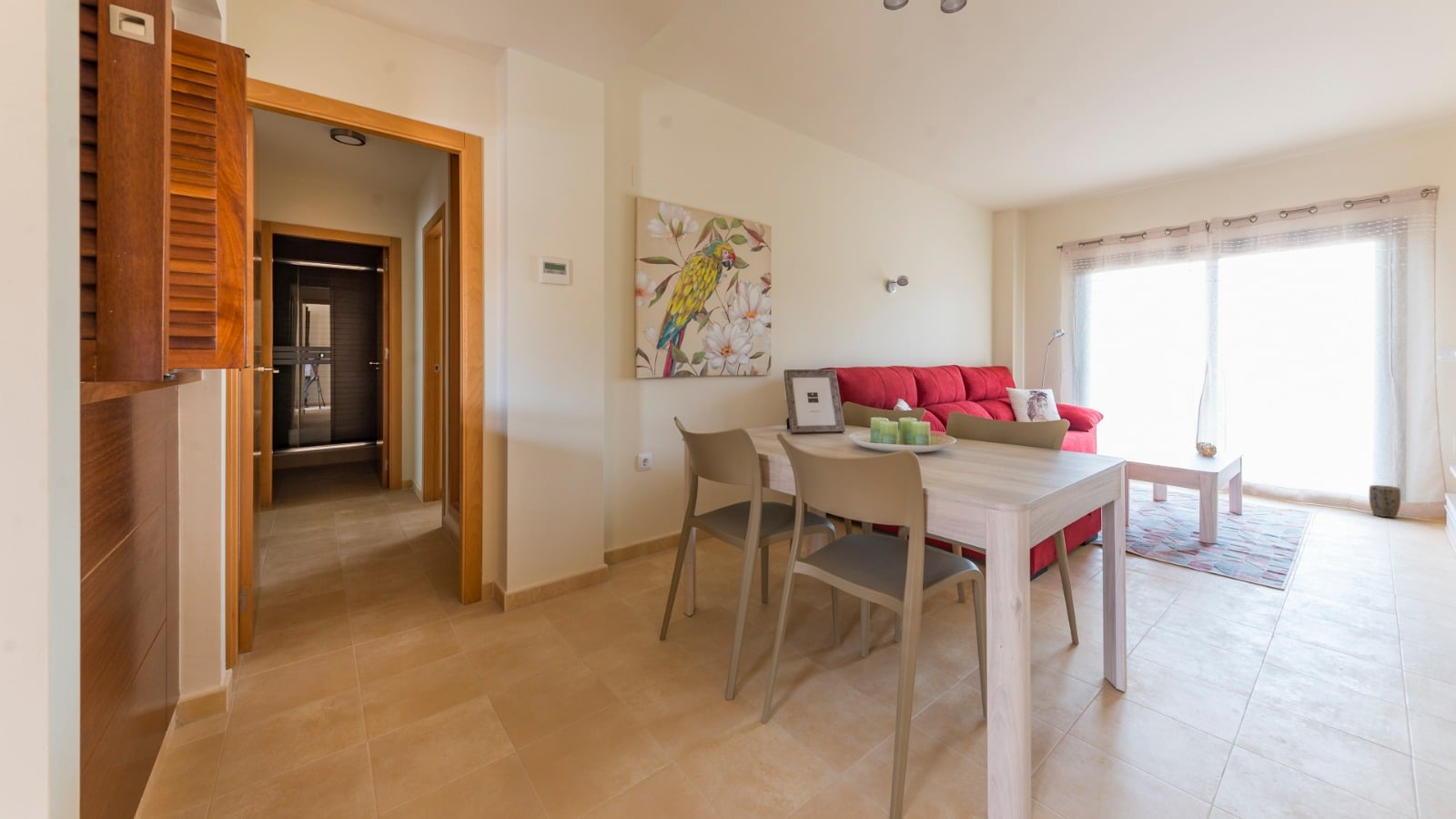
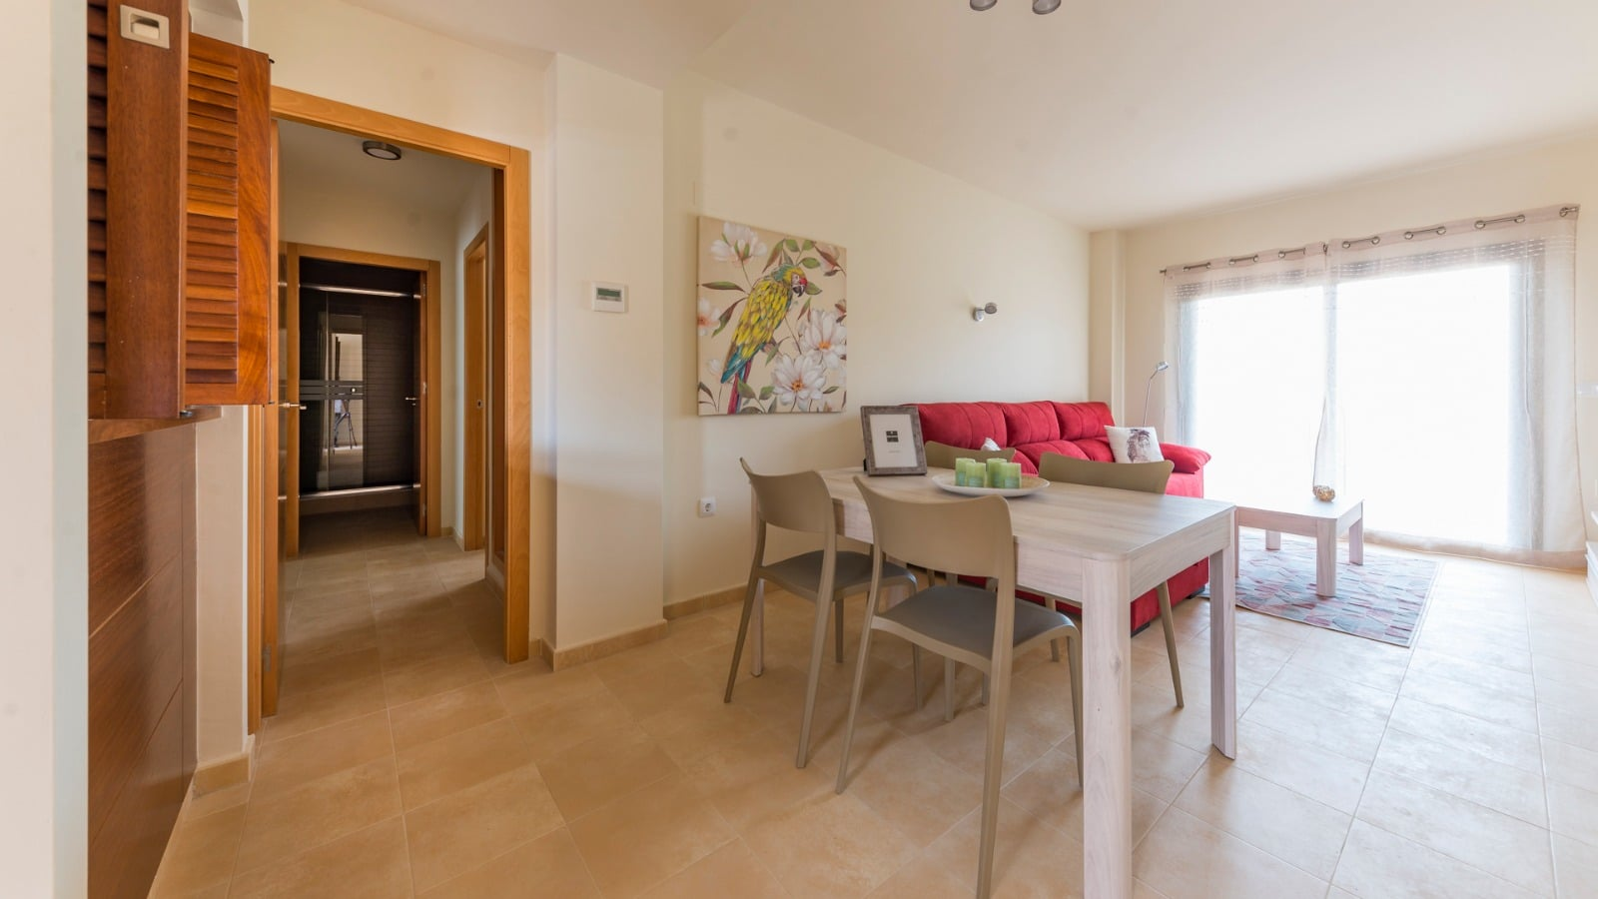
- plant pot [1369,484,1401,519]
